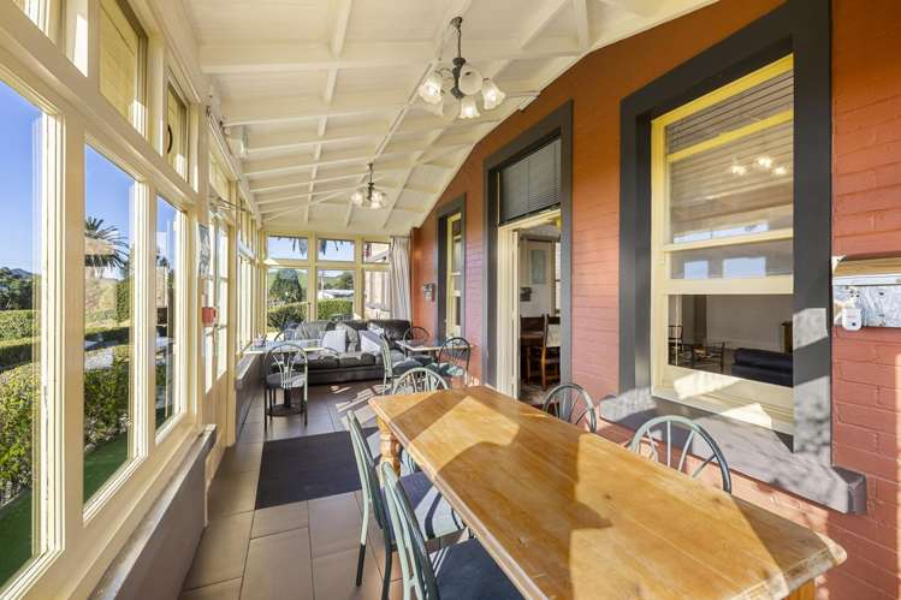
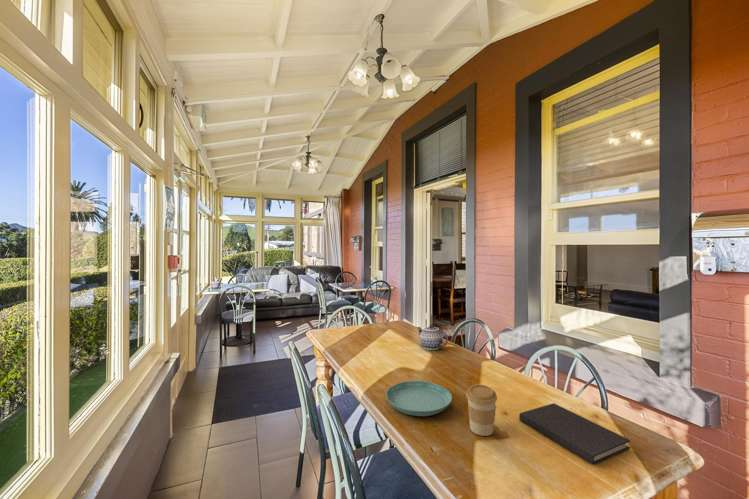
+ teapot [415,323,449,351]
+ saucer [385,380,453,417]
+ diary [518,402,631,465]
+ coffee cup [465,383,498,437]
